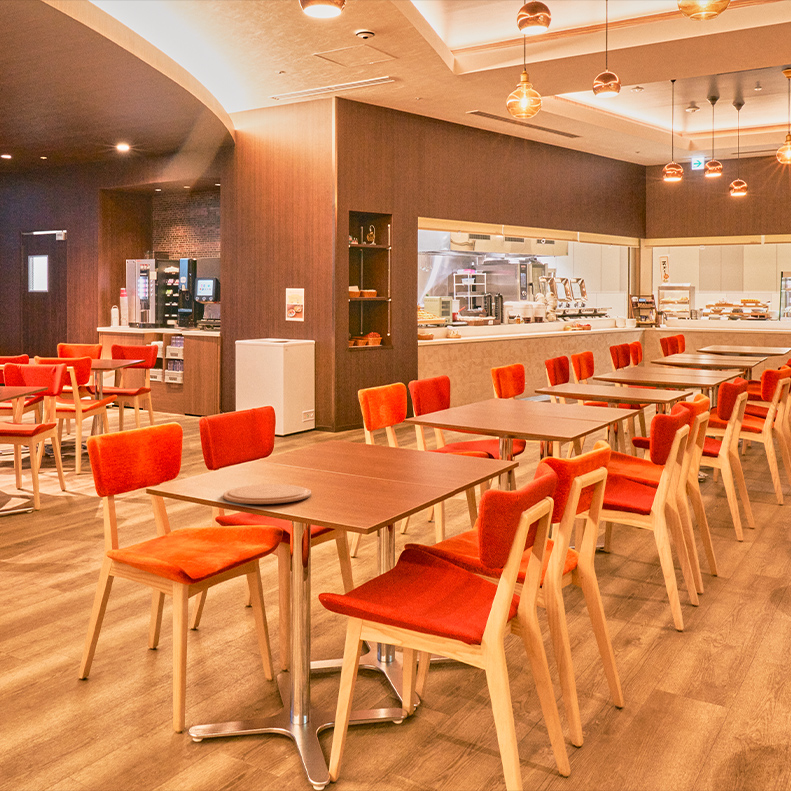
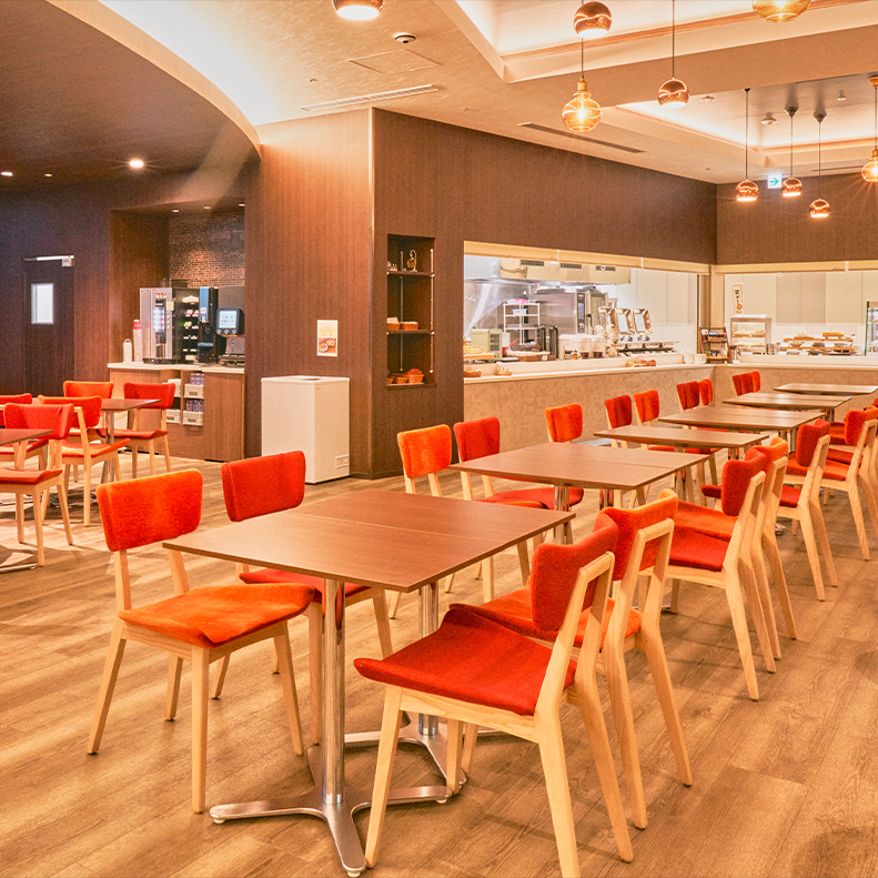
- plate [222,483,312,505]
